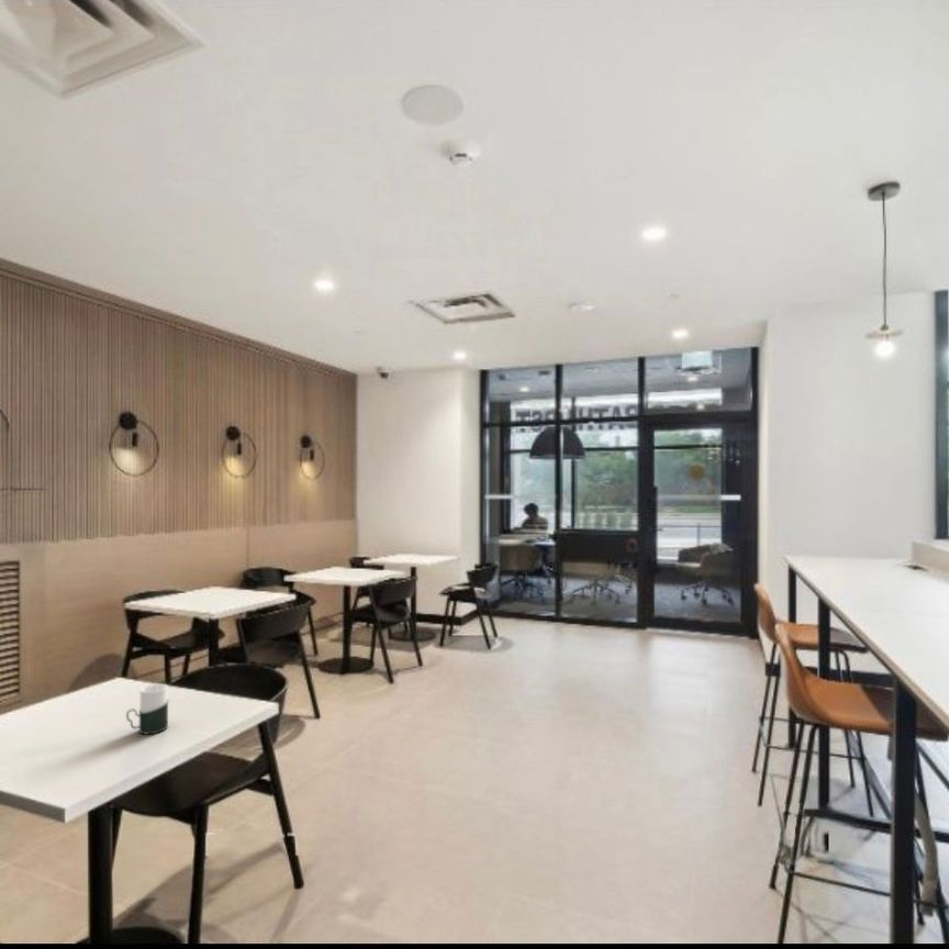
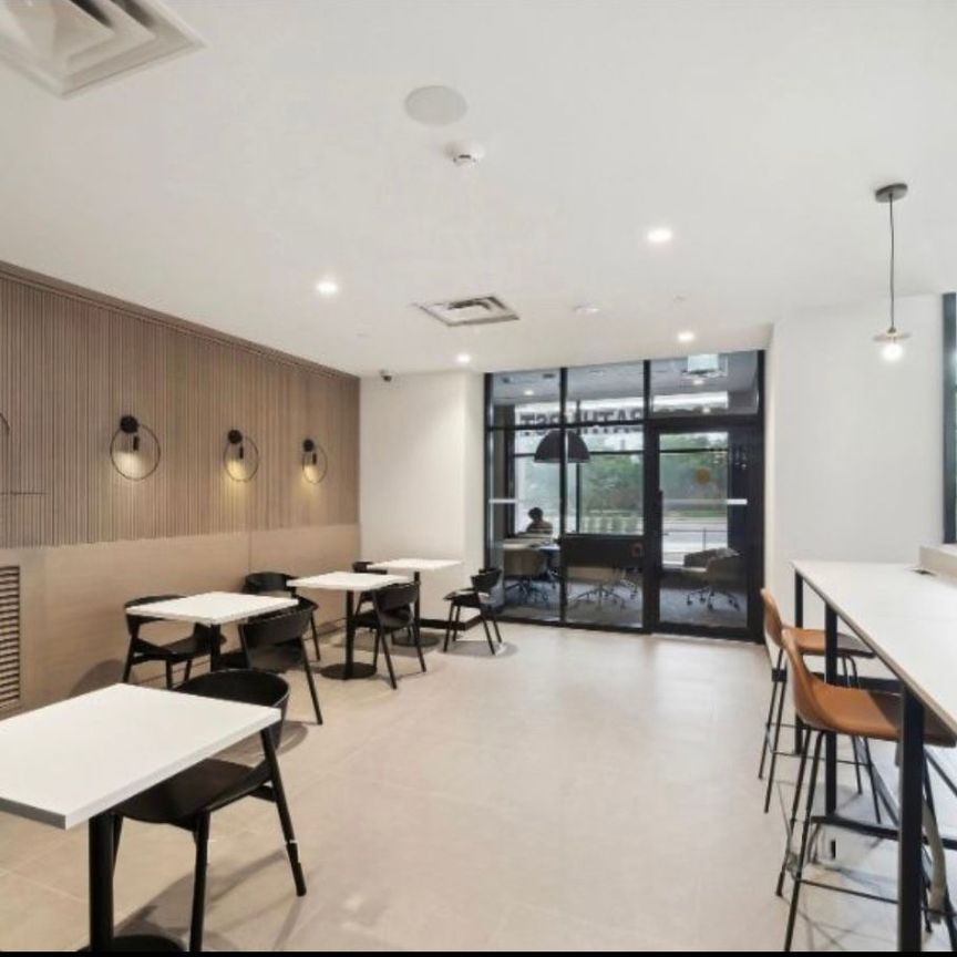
- cup [125,683,170,736]
